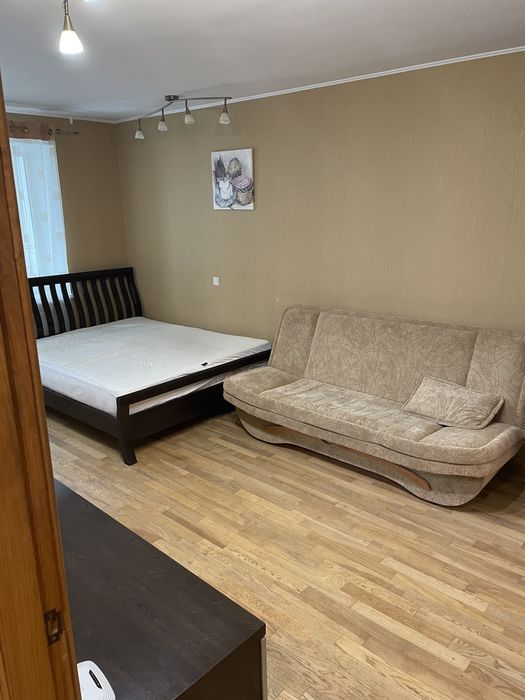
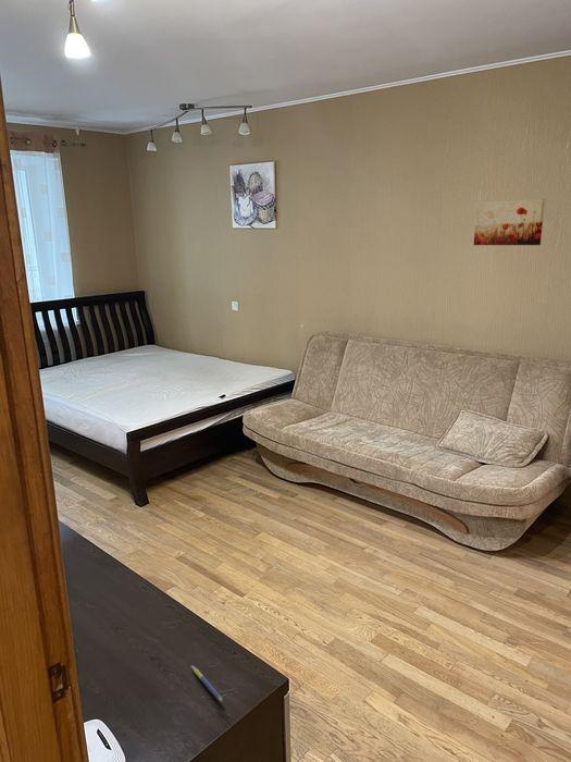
+ wall art [473,198,546,246]
+ pen [190,665,224,703]
